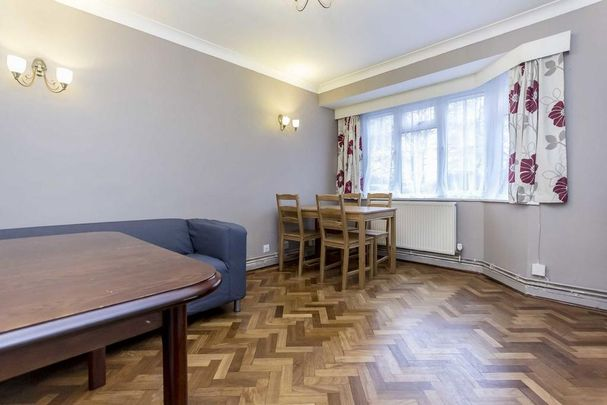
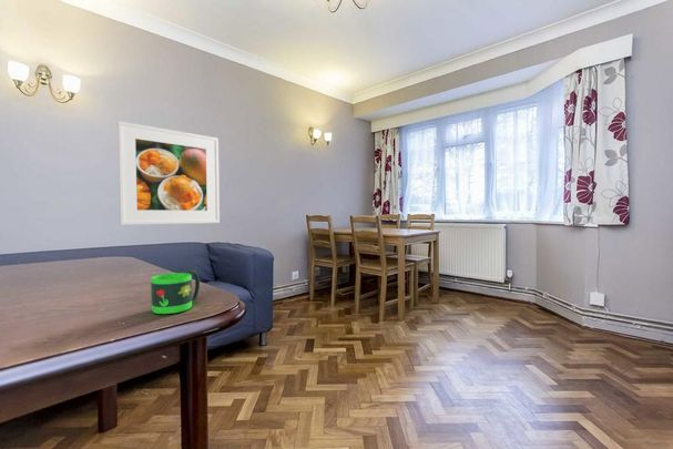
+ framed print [116,120,221,226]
+ mug [150,269,201,315]
